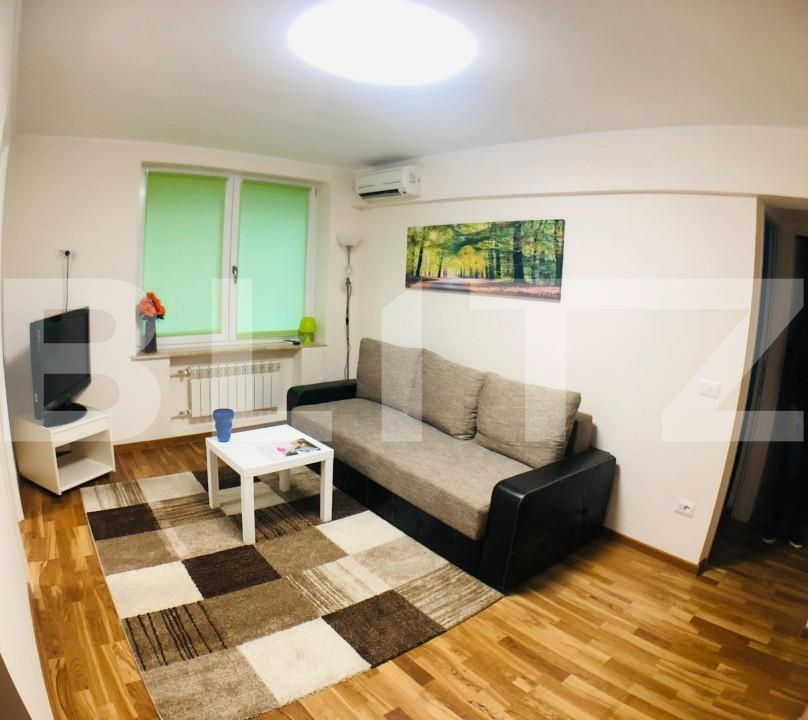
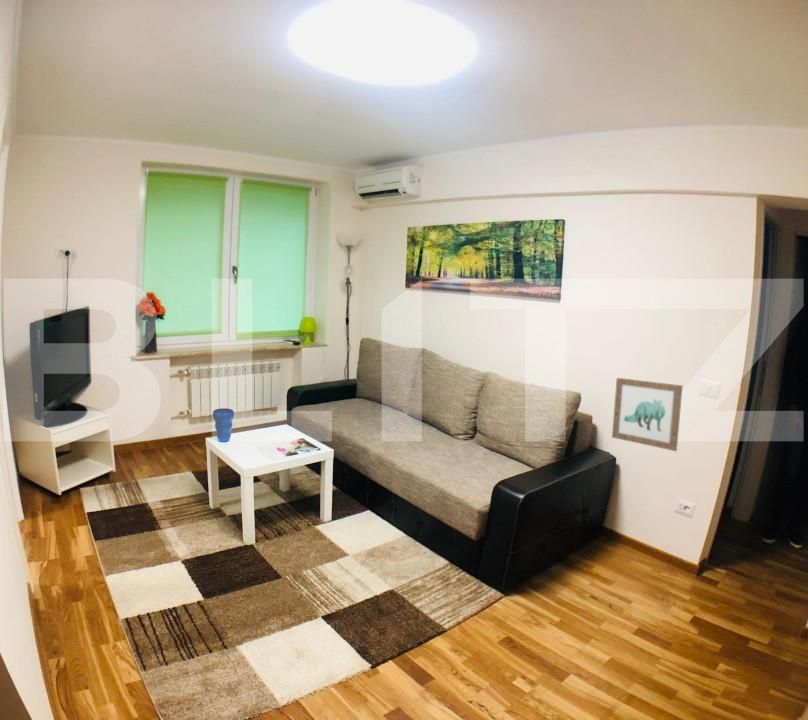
+ wall art [611,377,683,452]
